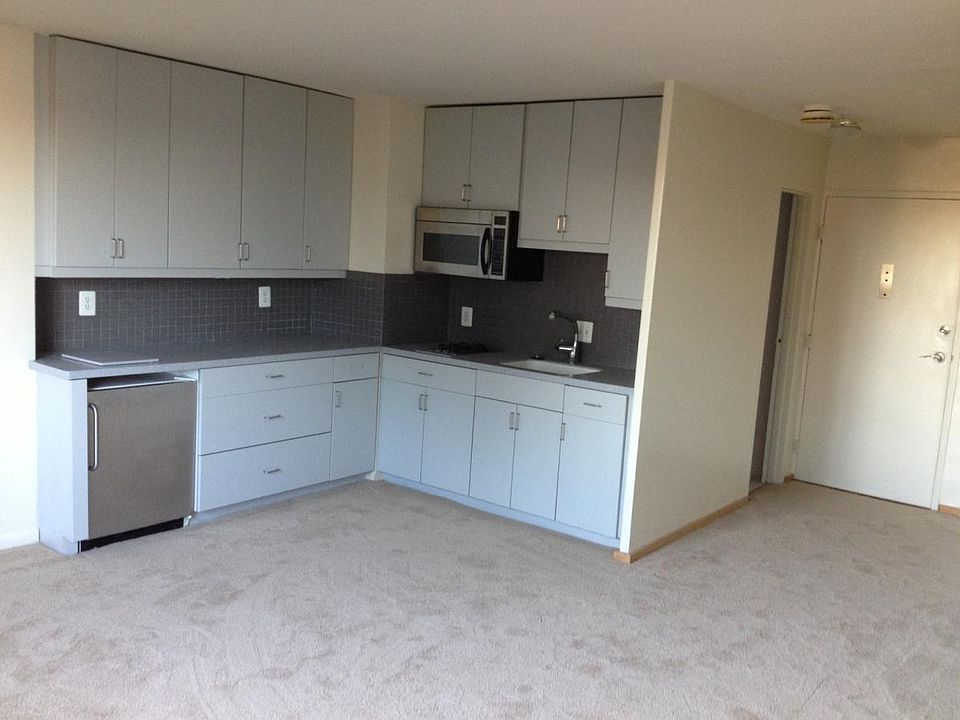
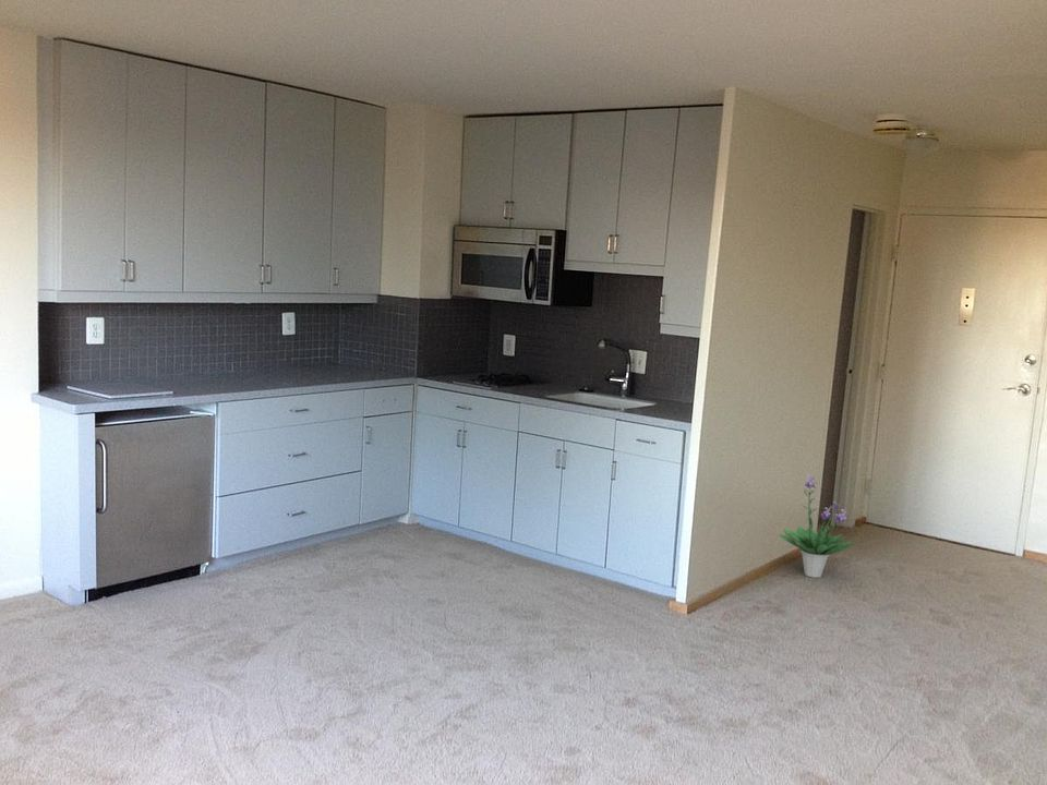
+ potted plant [778,473,858,579]
